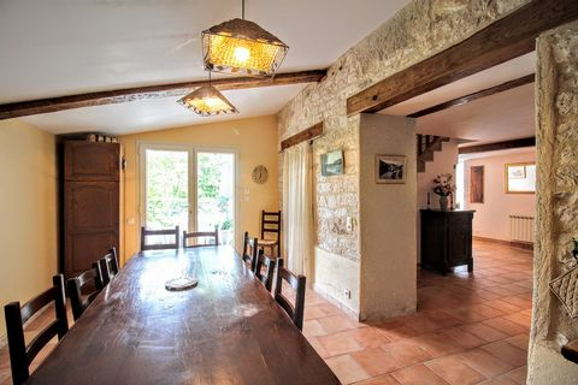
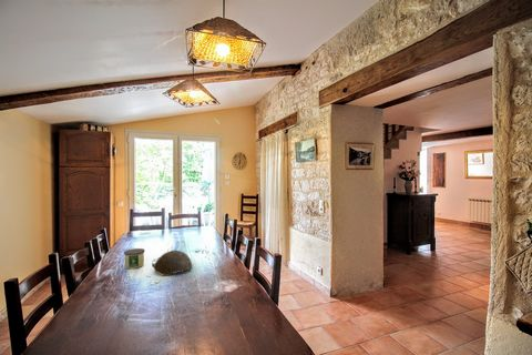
+ candle [123,247,146,270]
+ decorative bowl [153,250,194,277]
